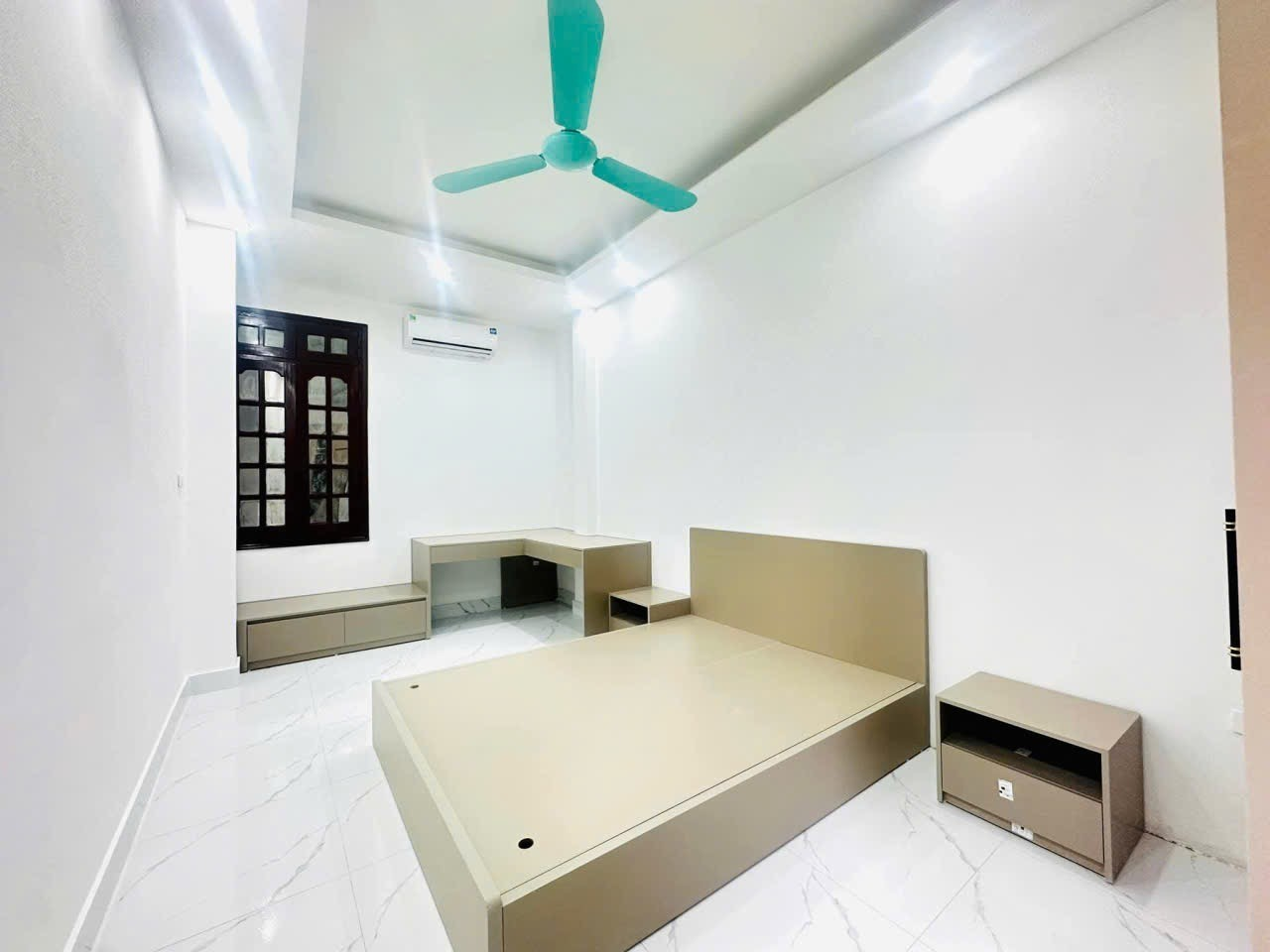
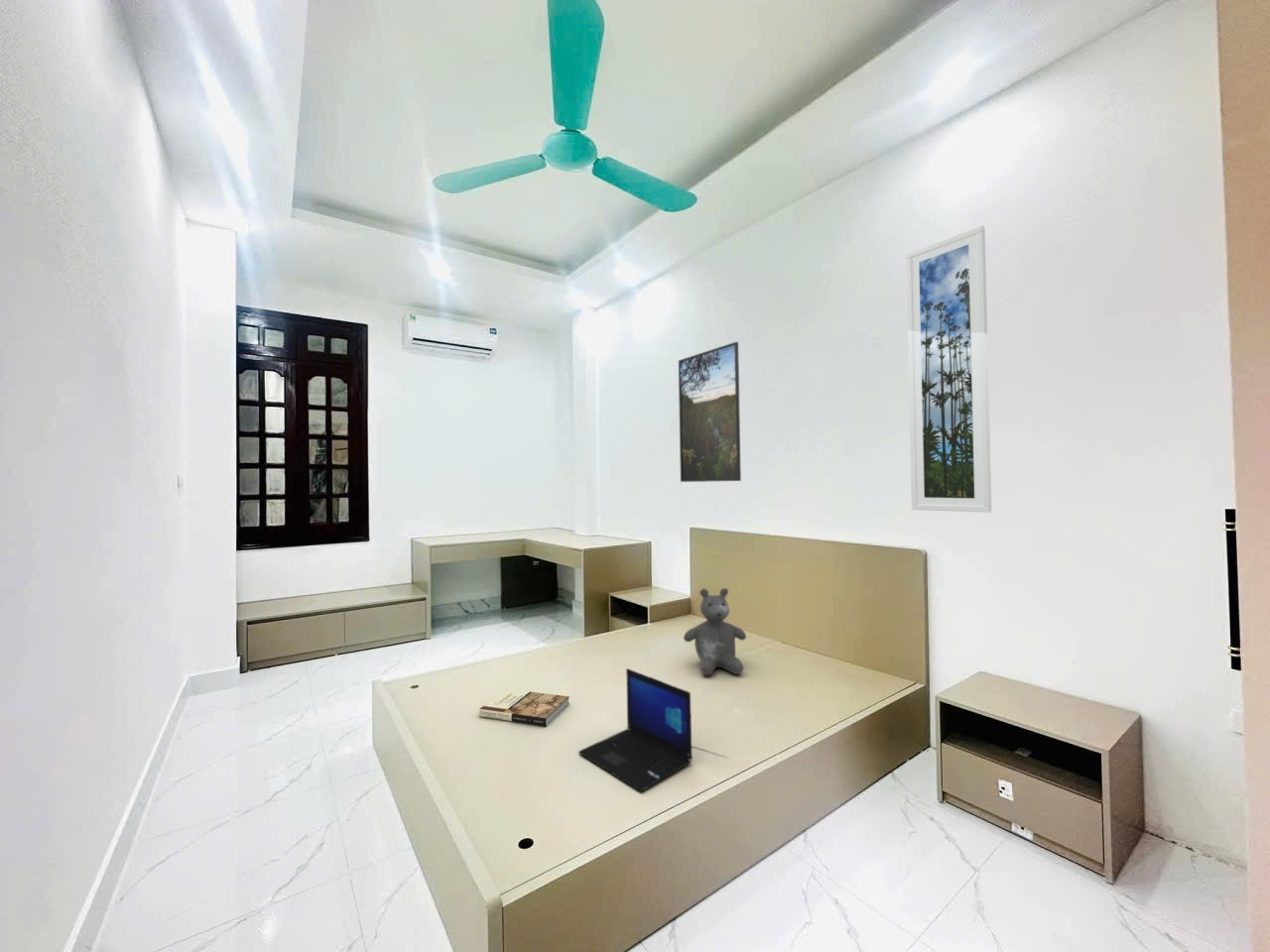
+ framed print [678,341,742,483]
+ book [478,688,571,727]
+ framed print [905,225,992,514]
+ laptop [577,667,694,792]
+ teddy bear [683,587,747,676]
